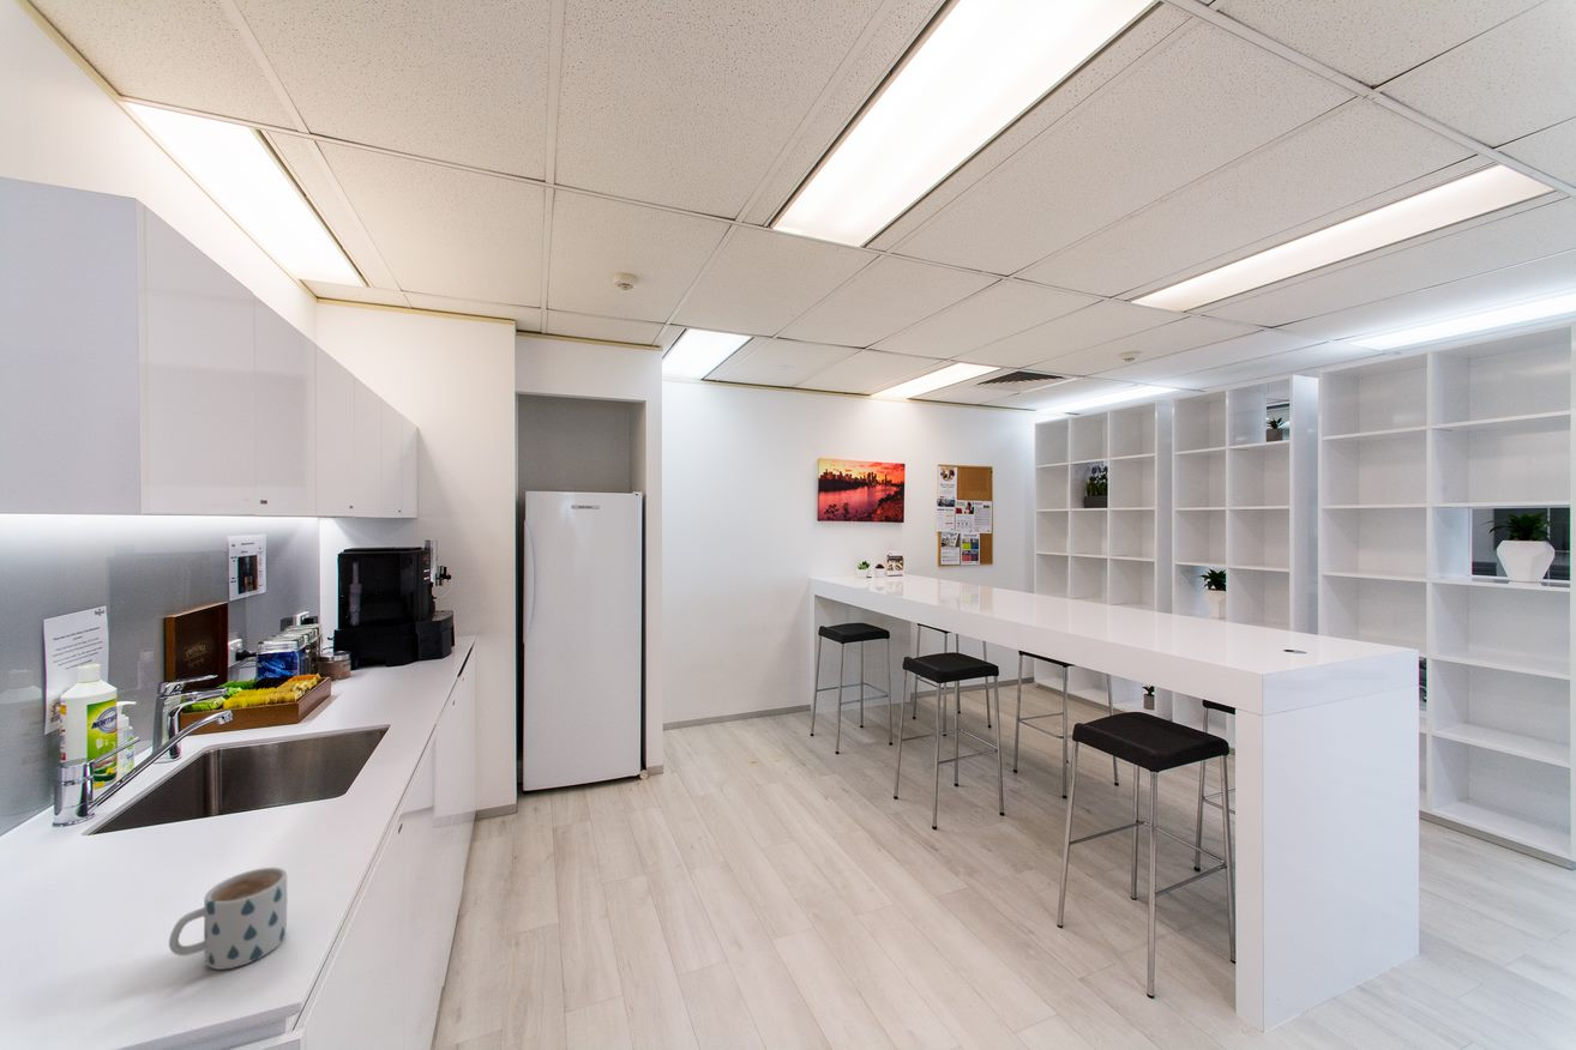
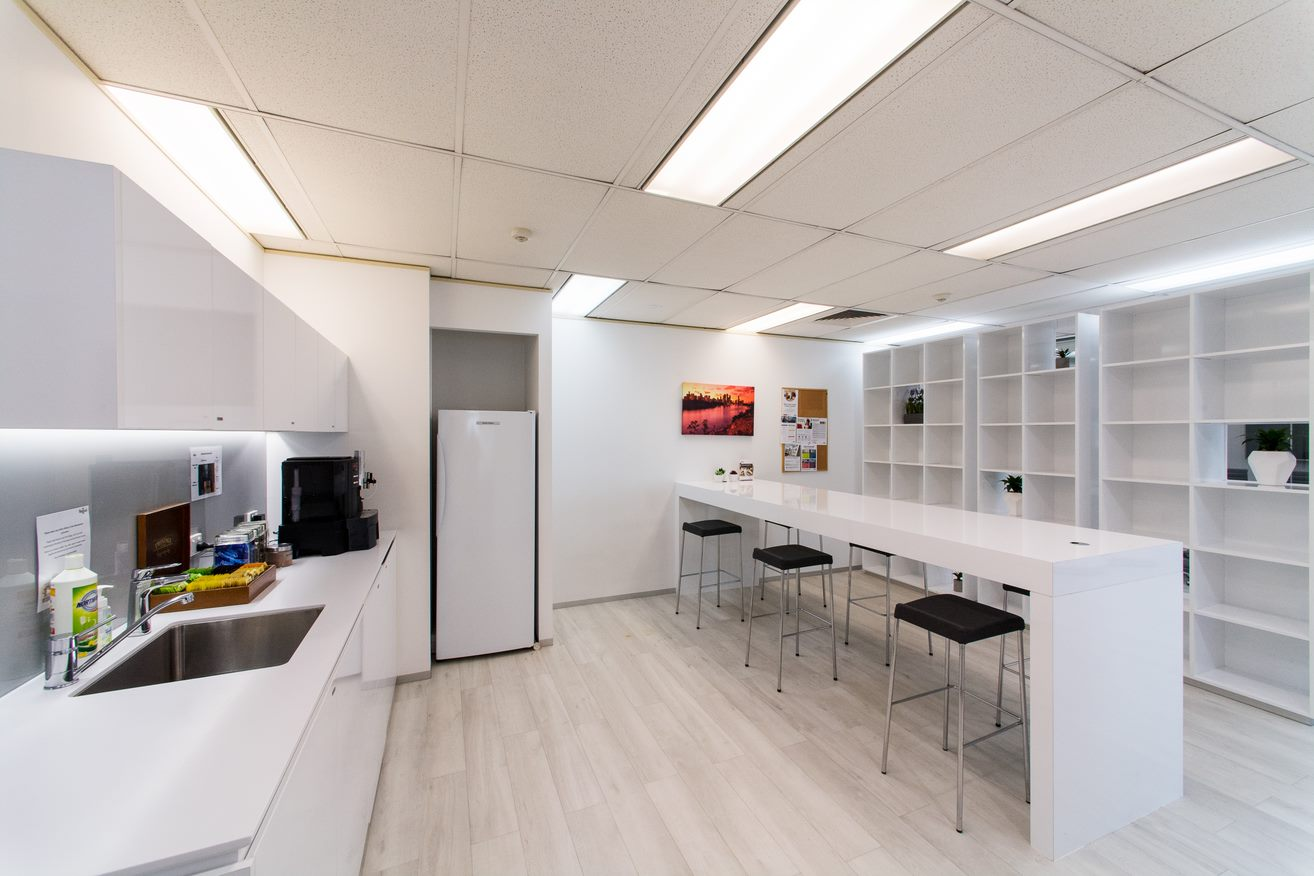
- mug [168,867,288,971]
